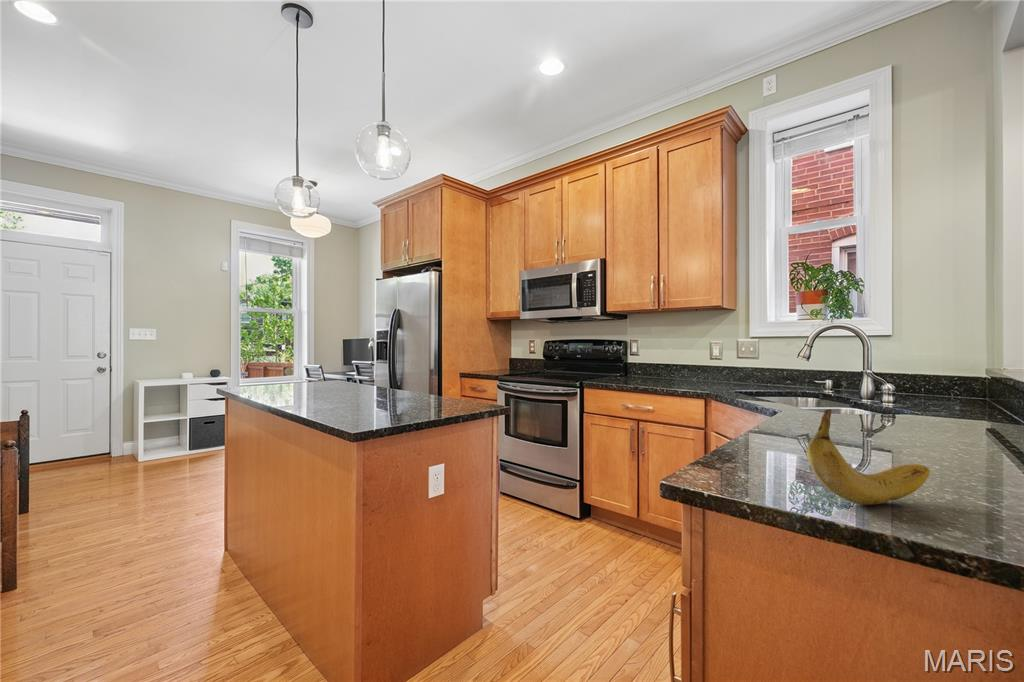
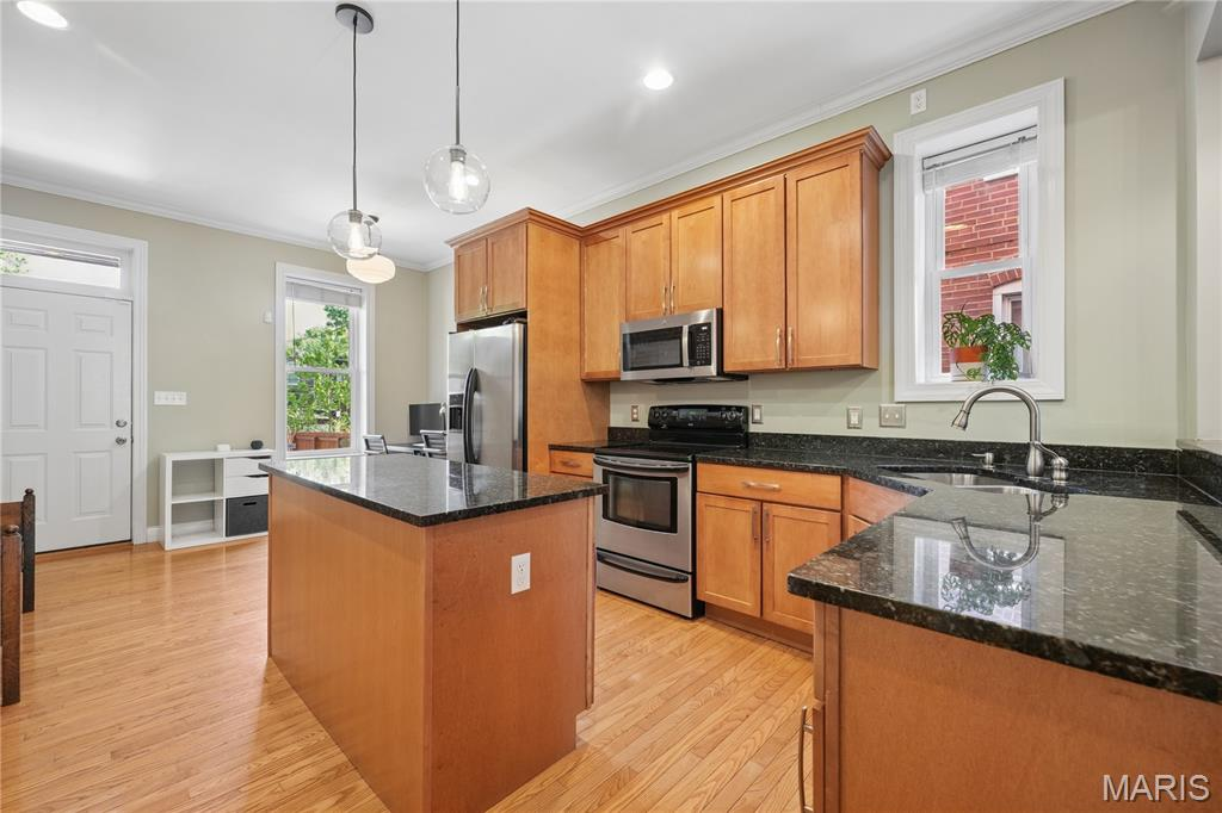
- fruit [806,408,931,506]
